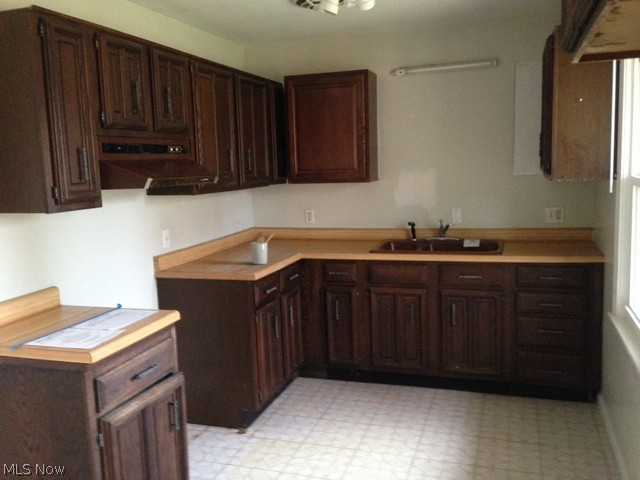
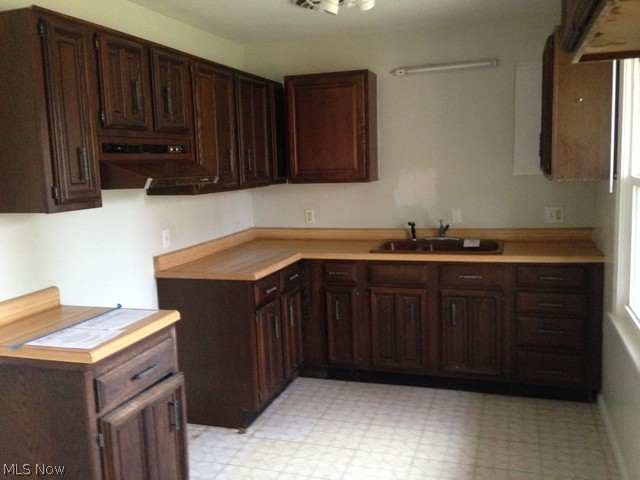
- utensil holder [250,231,277,265]
